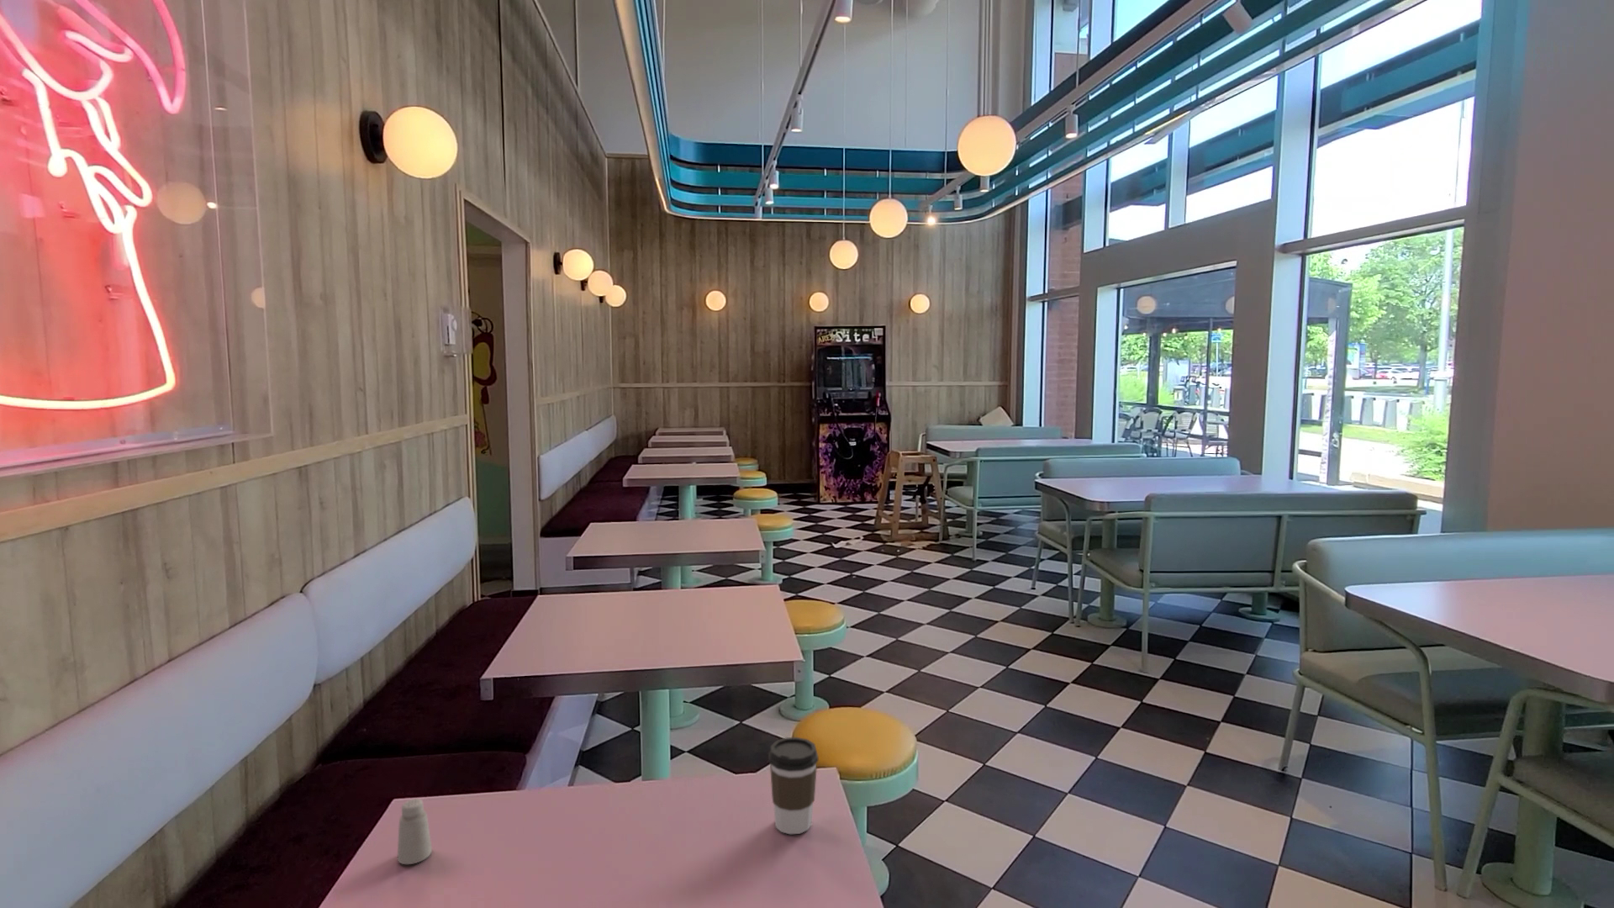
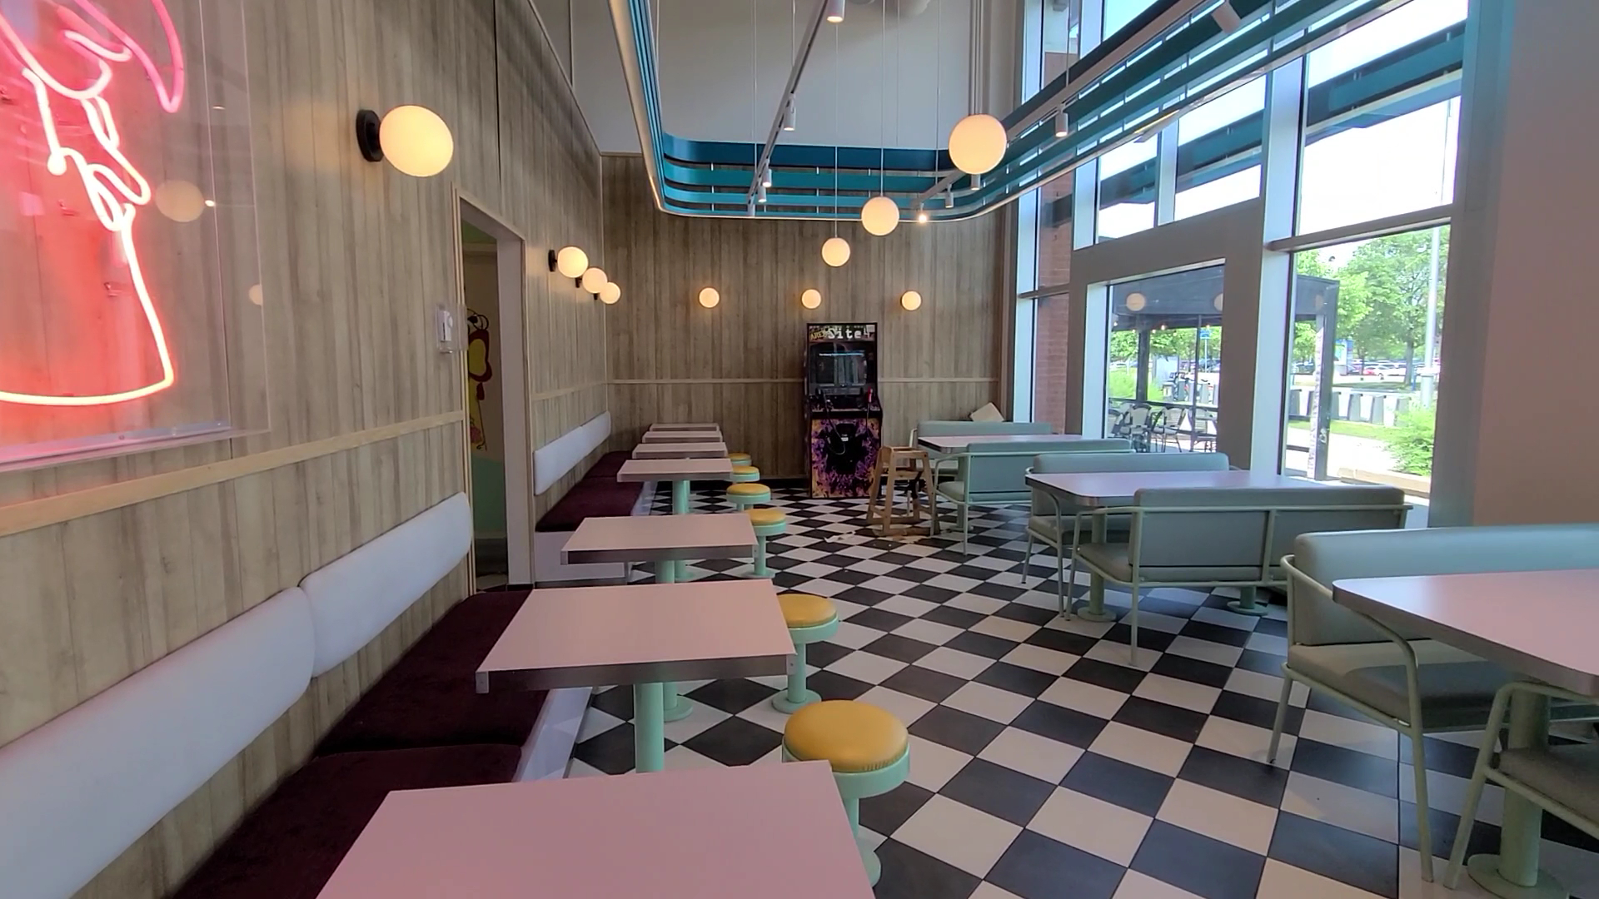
- coffee cup [767,736,819,835]
- saltshaker [397,798,433,865]
